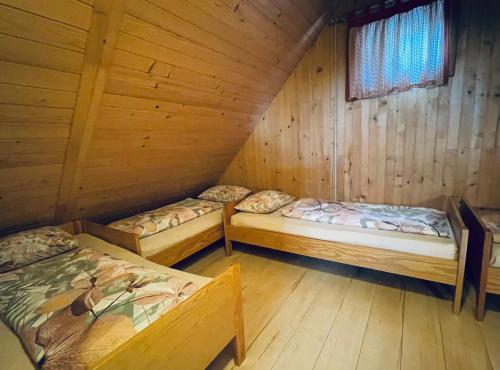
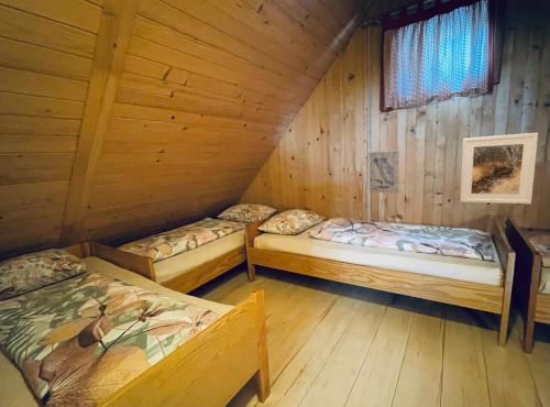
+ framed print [459,132,539,205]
+ wall art [367,150,400,194]
